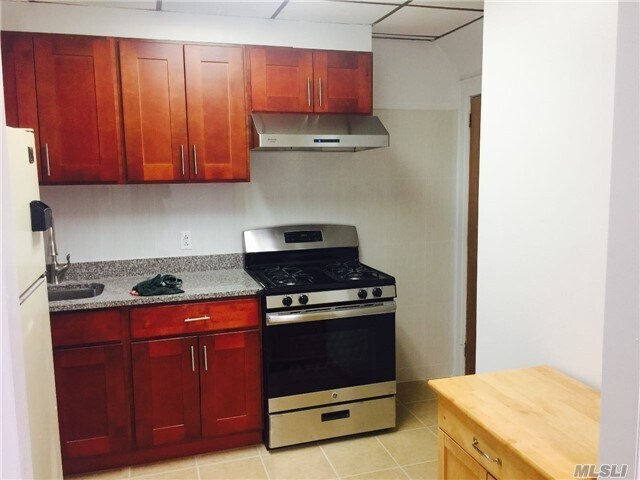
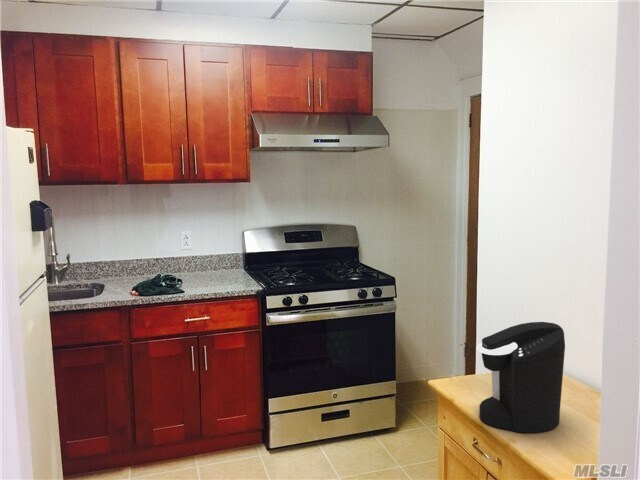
+ coffee maker [475,321,566,434]
